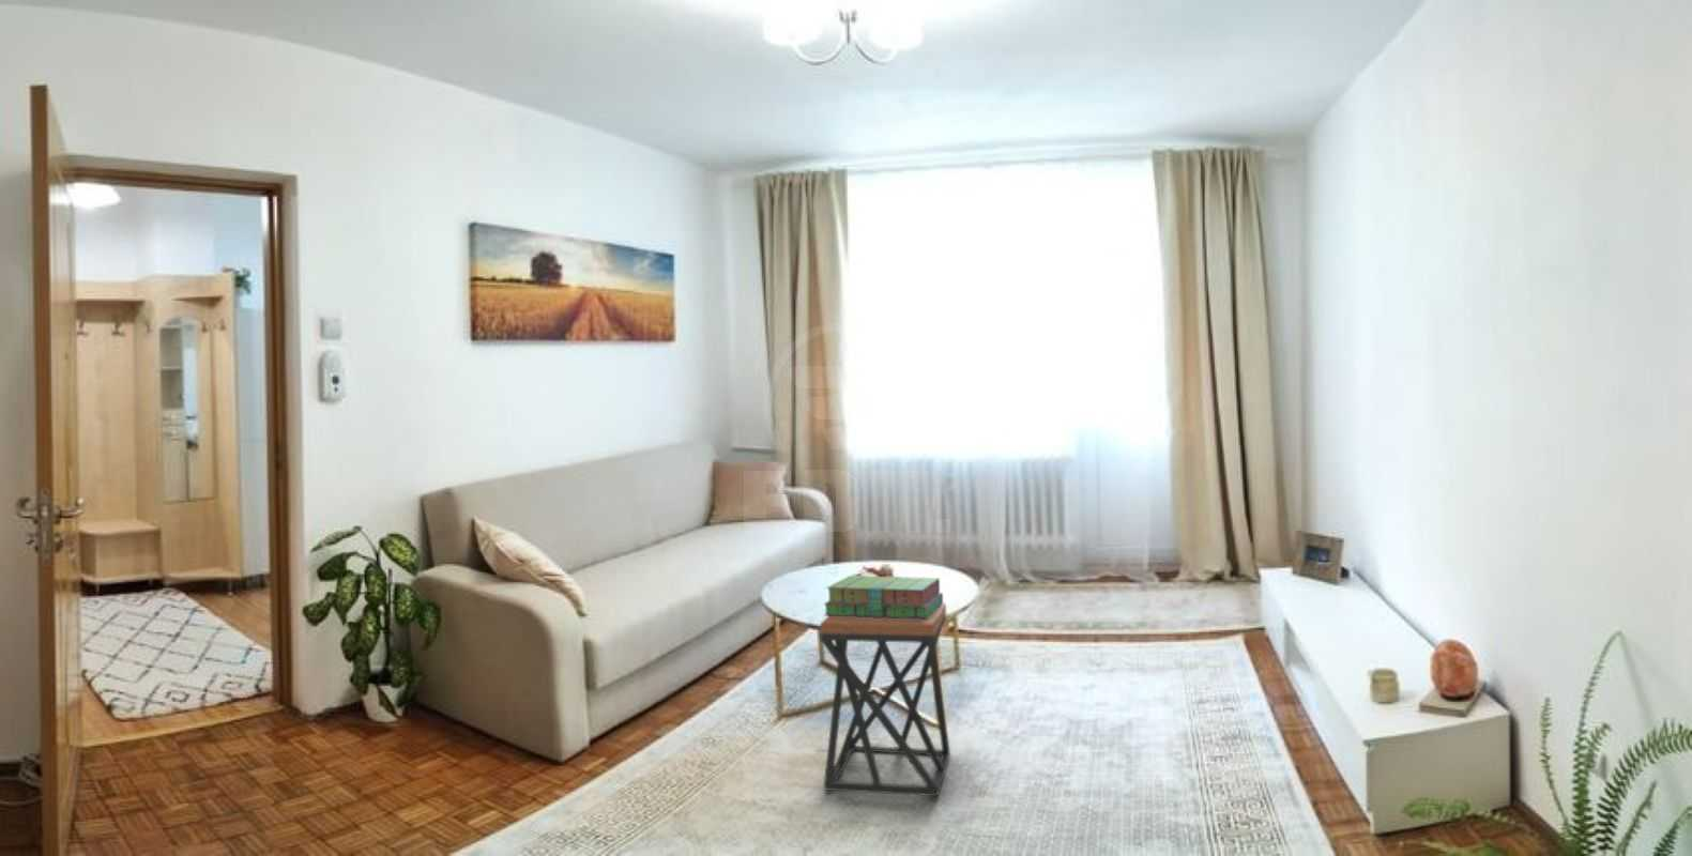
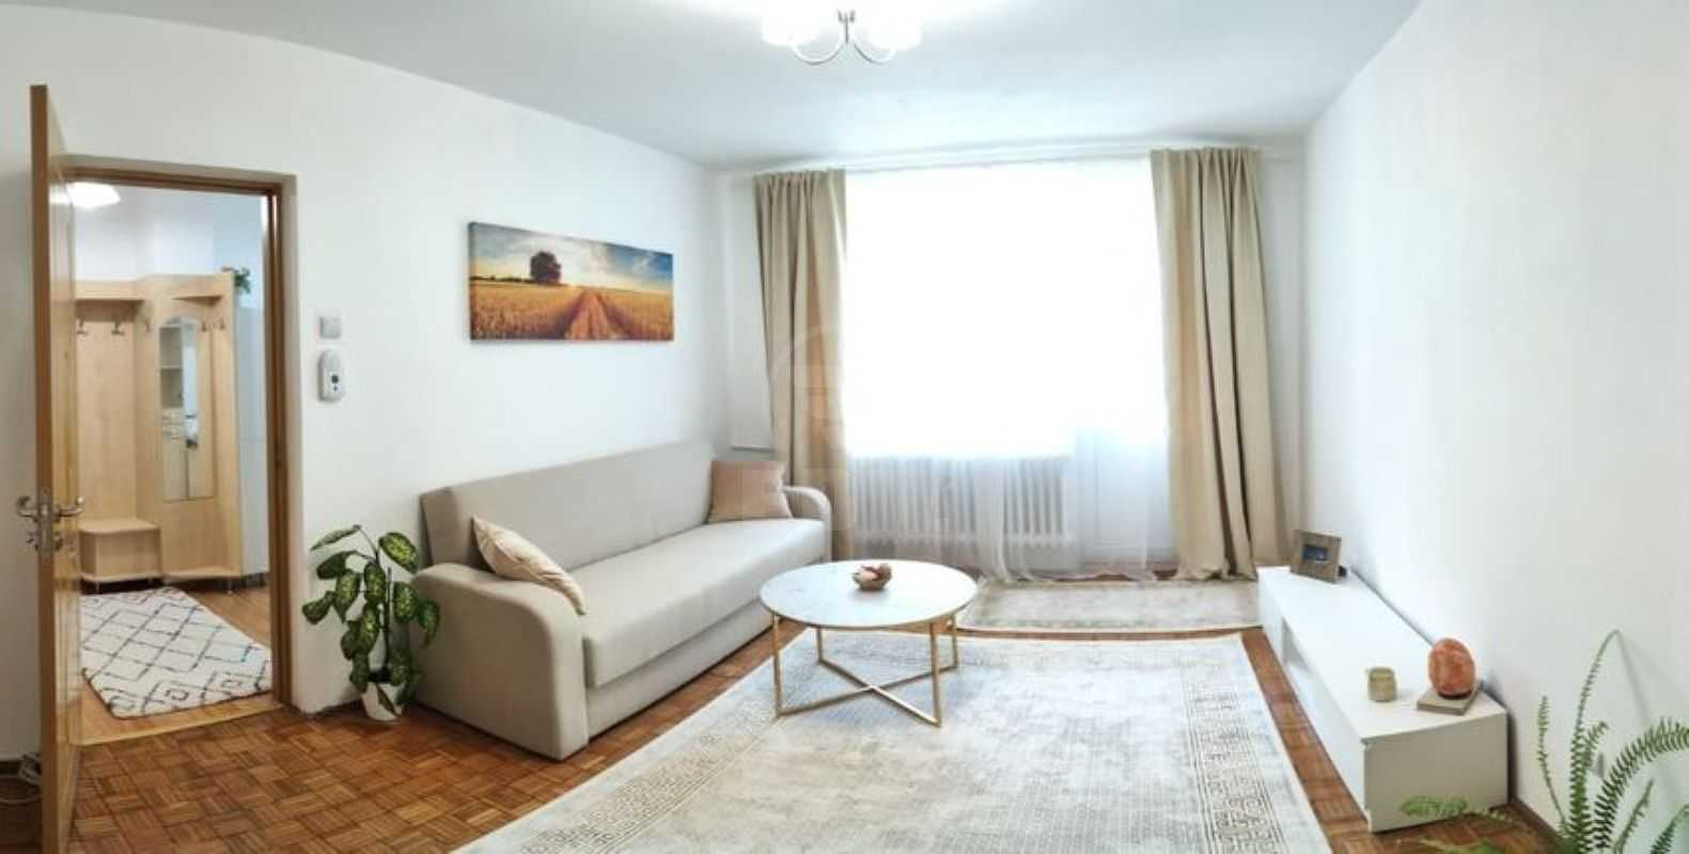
- stool [819,602,952,797]
- stack of books [823,574,944,619]
